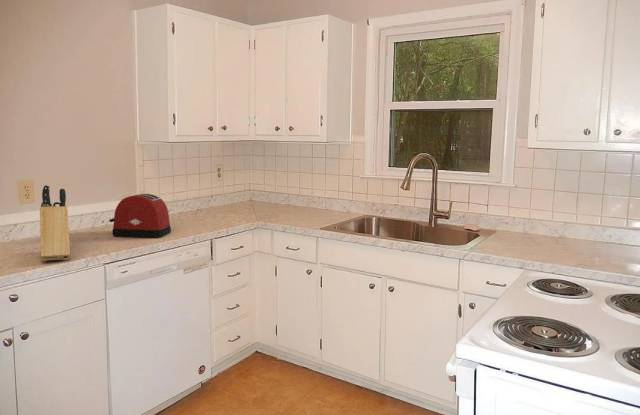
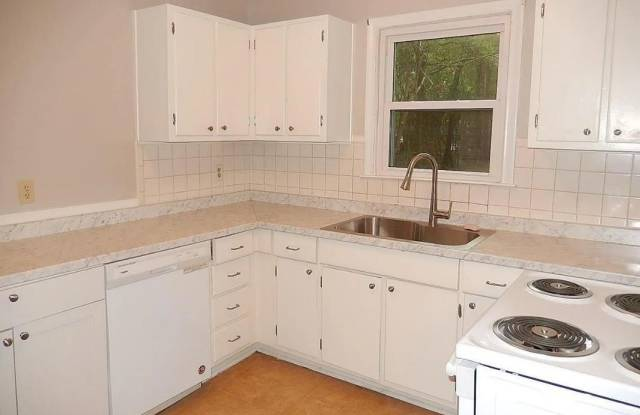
- knife block [39,184,71,262]
- toaster [108,193,172,238]
